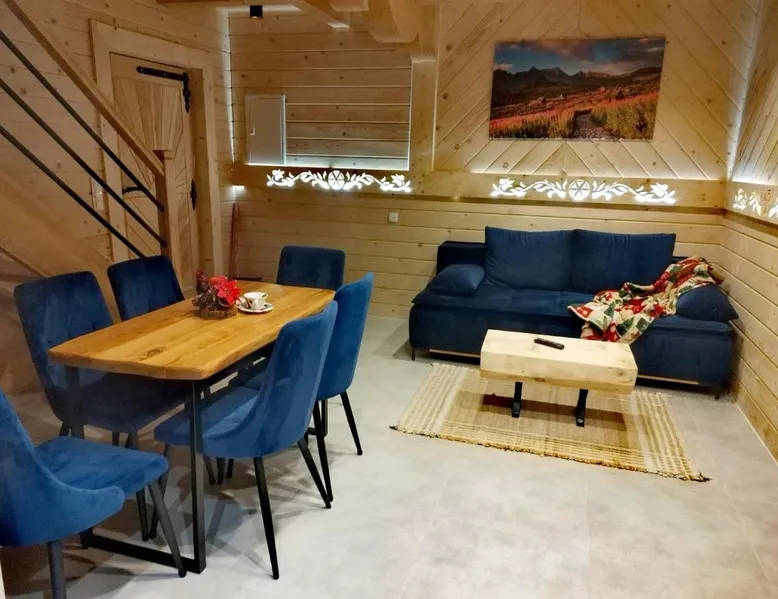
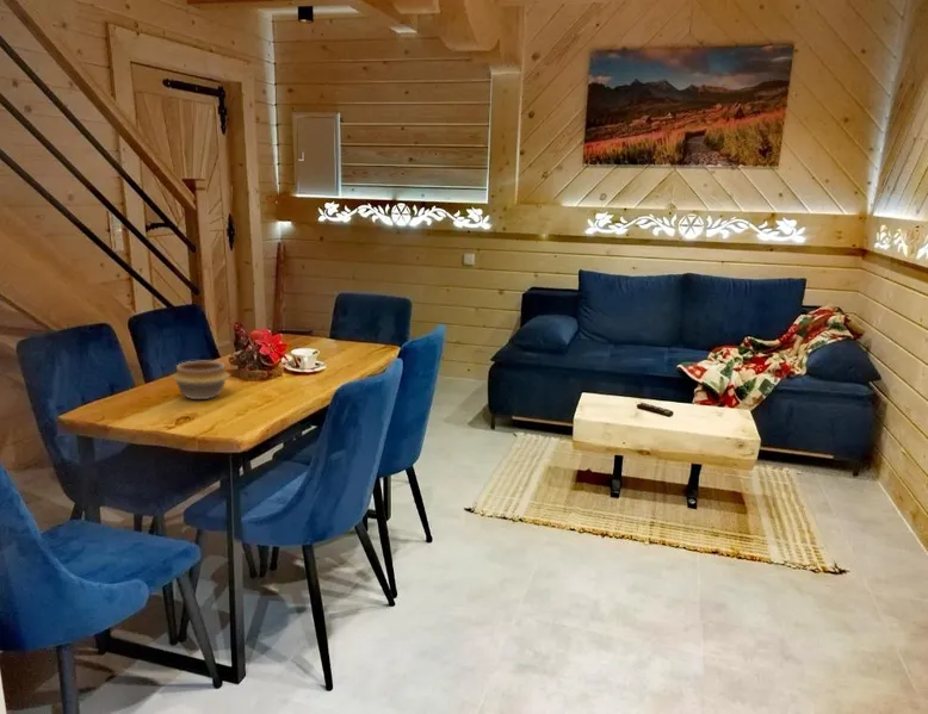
+ bowl [171,360,230,401]
